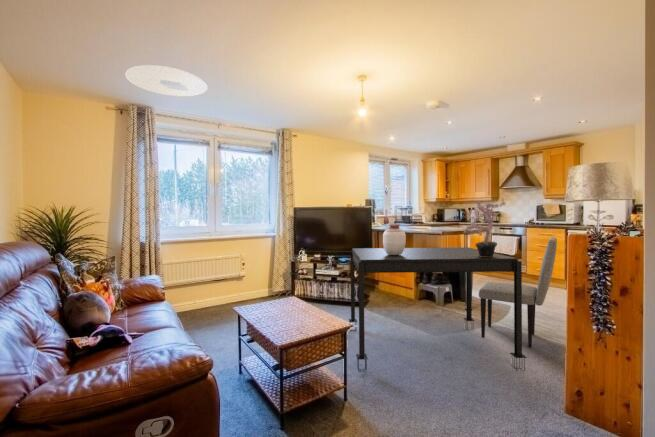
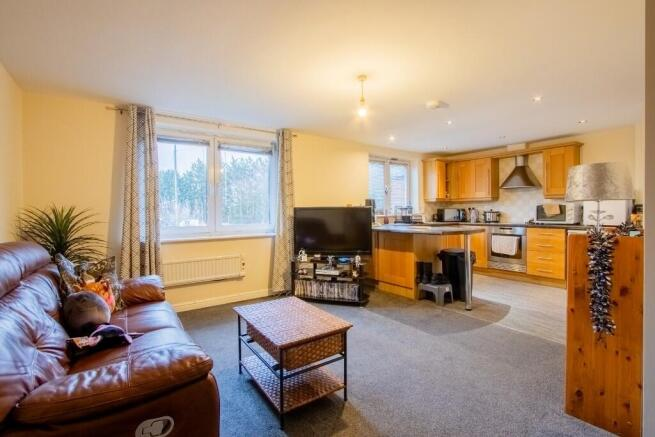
- vase [382,222,407,255]
- potted plant [463,196,507,257]
- dining table [348,247,528,373]
- chair [478,236,558,348]
- ceiling light [124,64,209,98]
